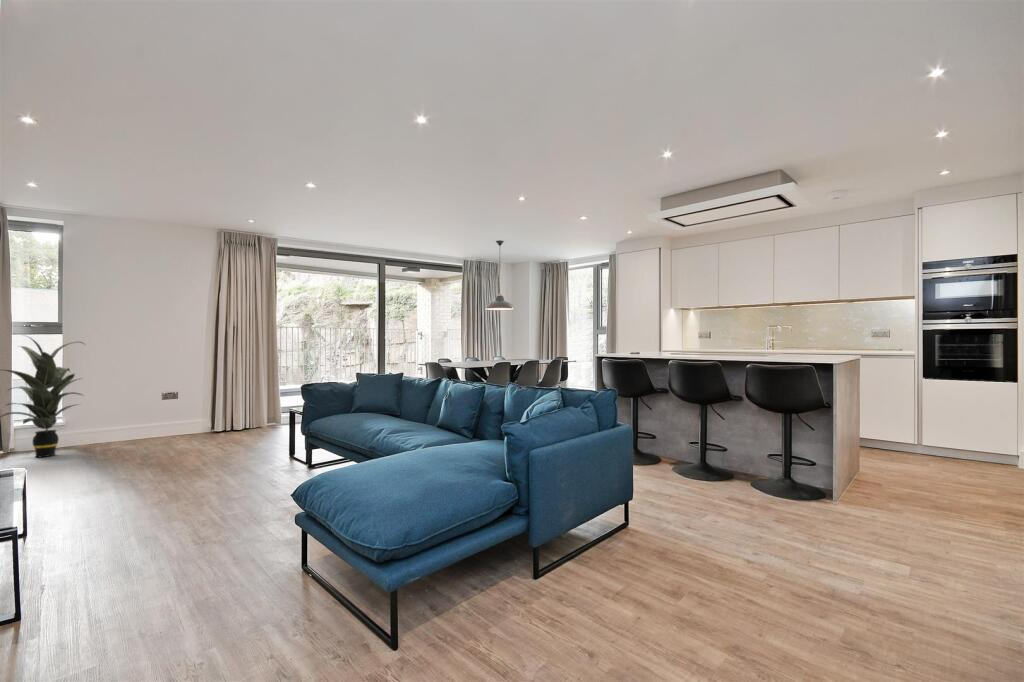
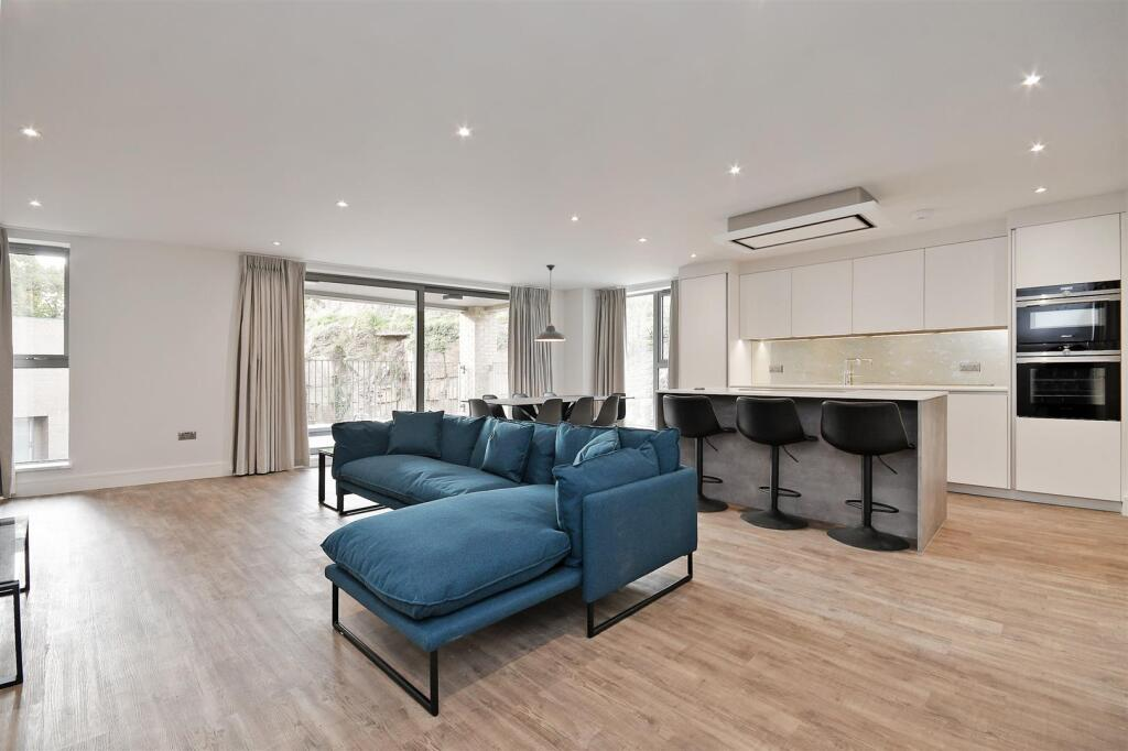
- indoor plant [0,334,87,458]
